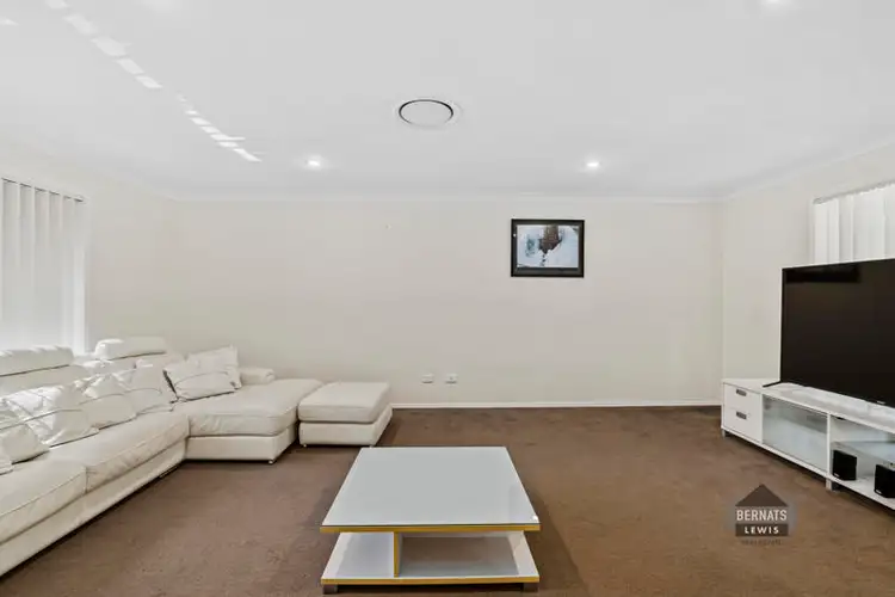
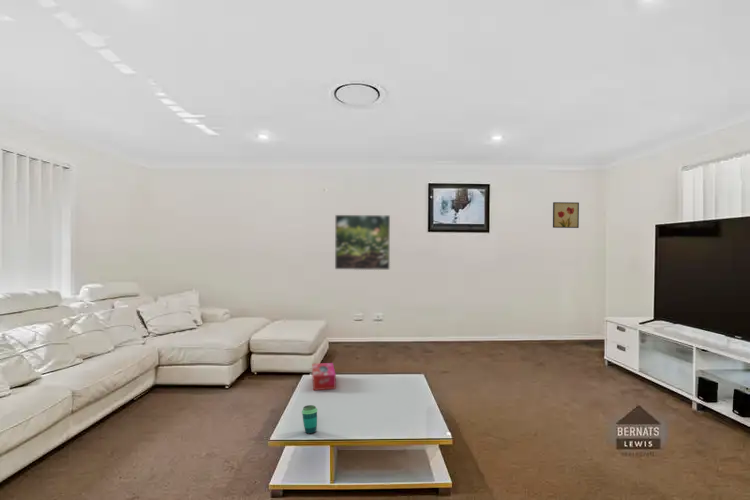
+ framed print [334,214,391,271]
+ tissue box [311,362,337,391]
+ cup [301,404,319,435]
+ wall art [552,201,580,229]
